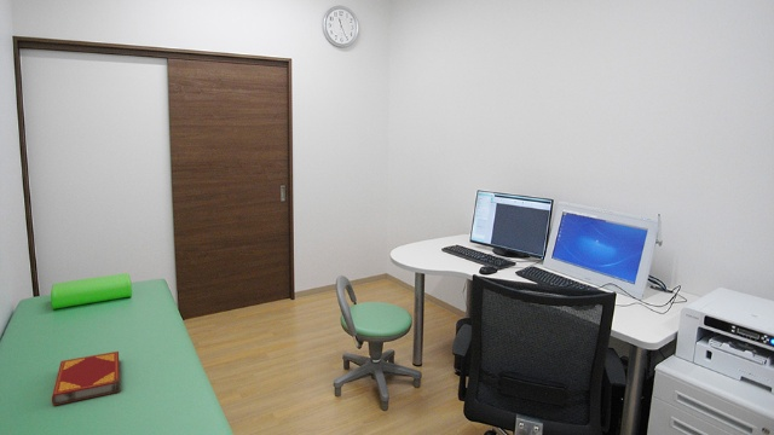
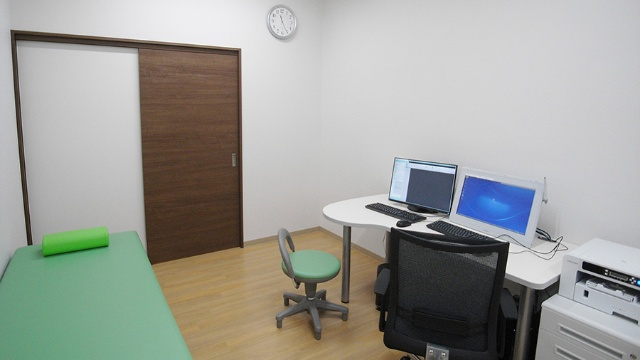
- hardback book [51,350,121,407]
